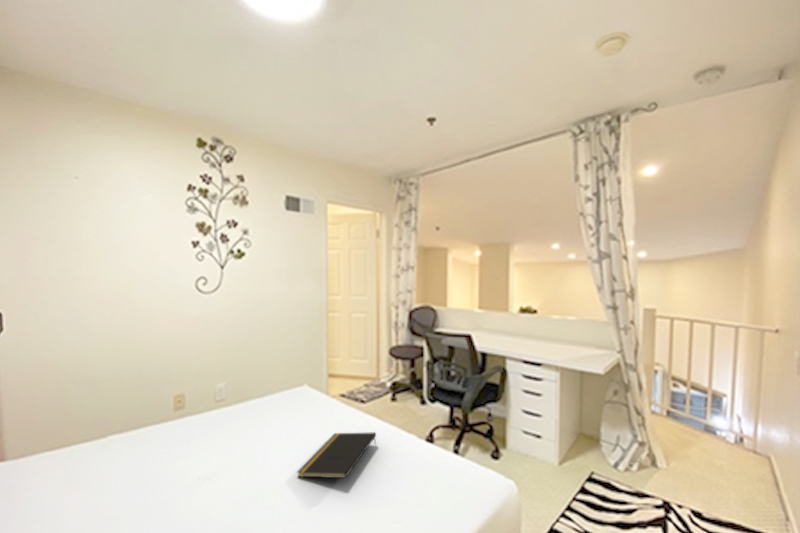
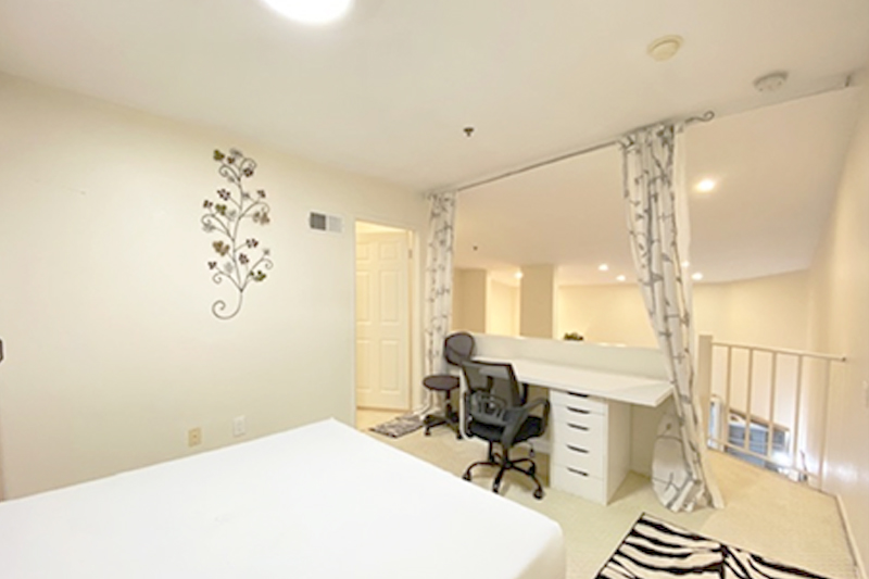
- notepad [296,431,377,479]
